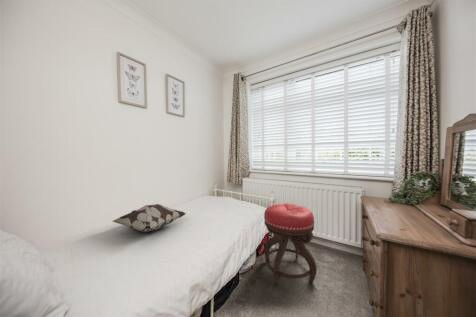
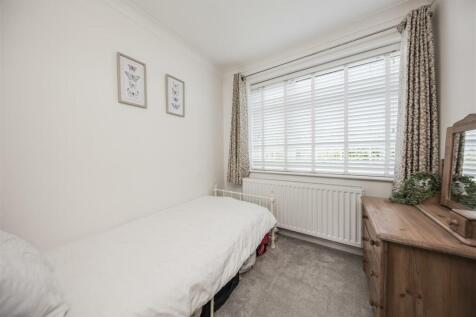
- stool [263,203,318,287]
- decorative pillow [111,203,187,233]
